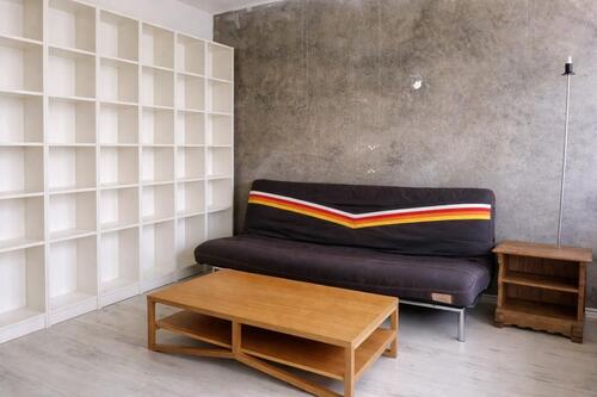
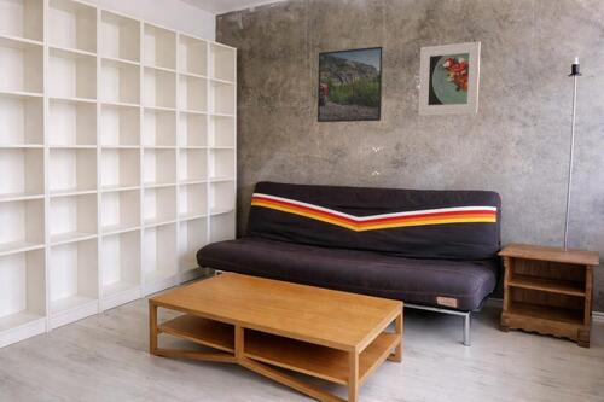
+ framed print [417,41,482,116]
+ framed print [316,46,384,123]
